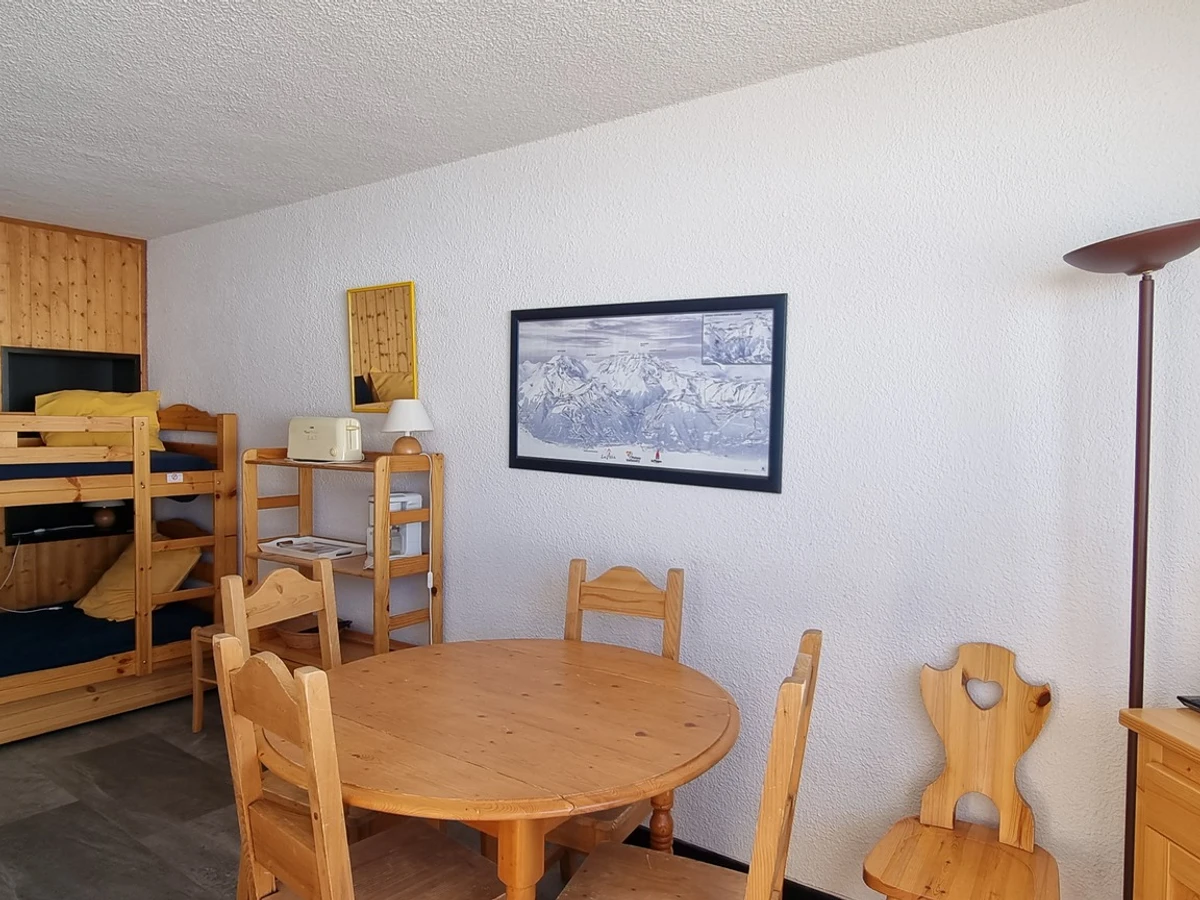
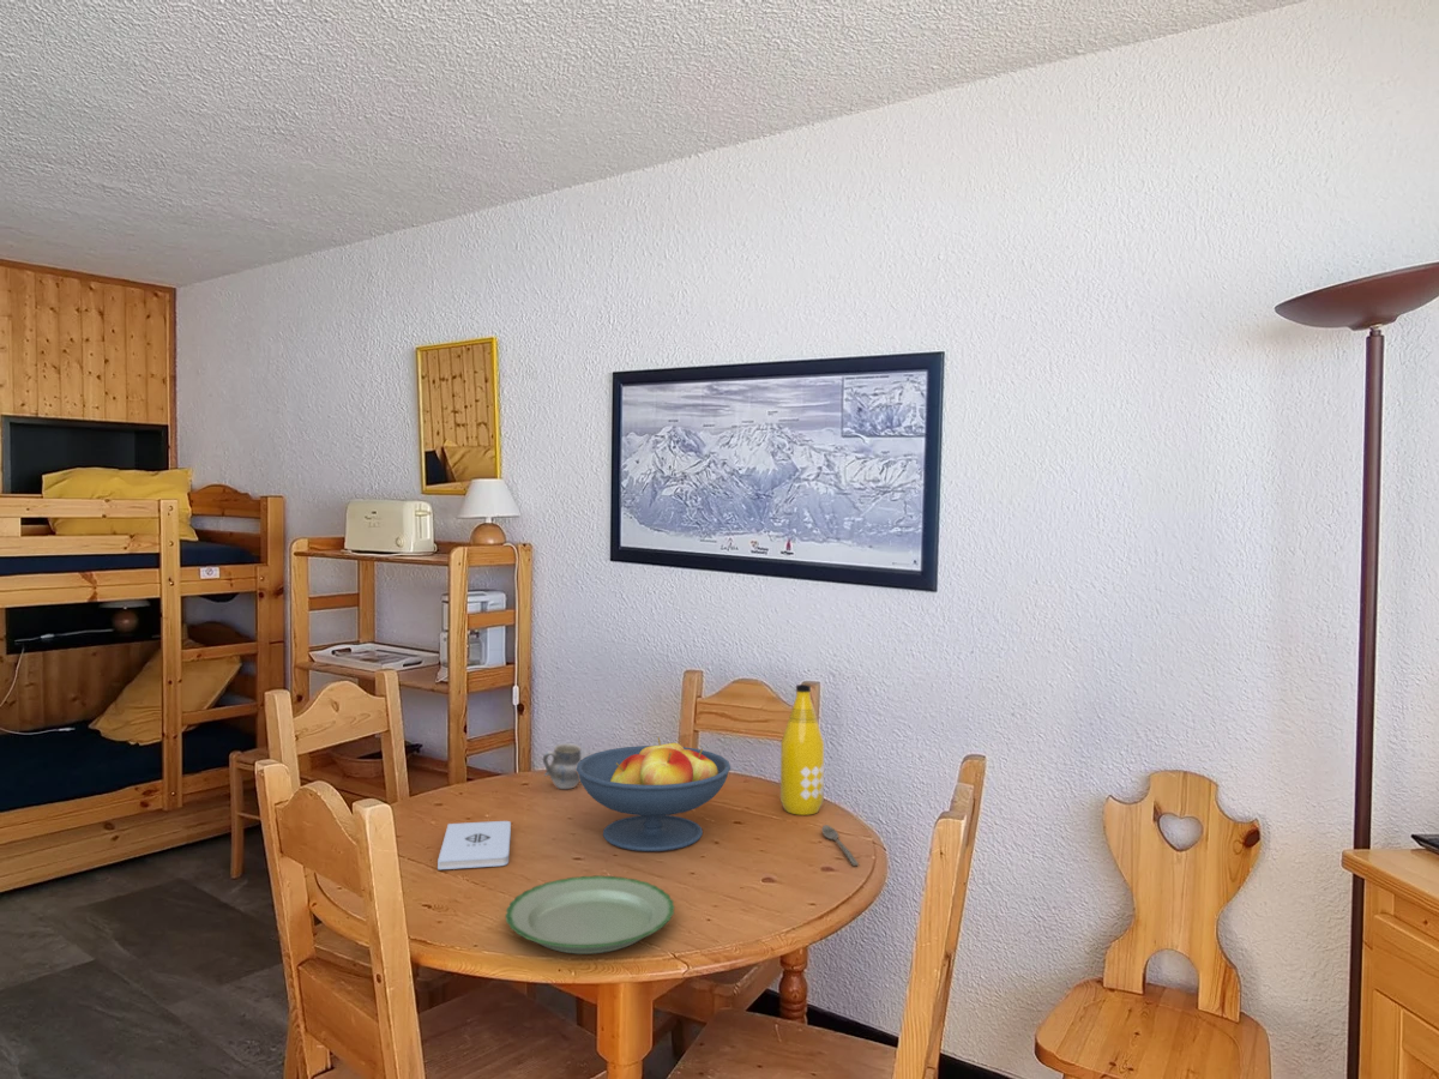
+ spoon [820,824,860,867]
+ fruit bowl [576,736,731,852]
+ notepad [436,820,512,870]
+ plate [504,874,676,956]
+ cup [542,742,582,790]
+ bottle [779,683,825,816]
